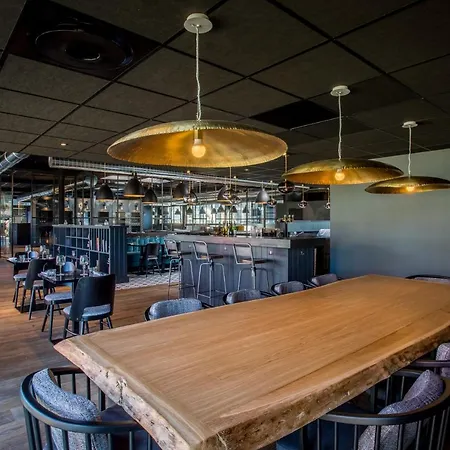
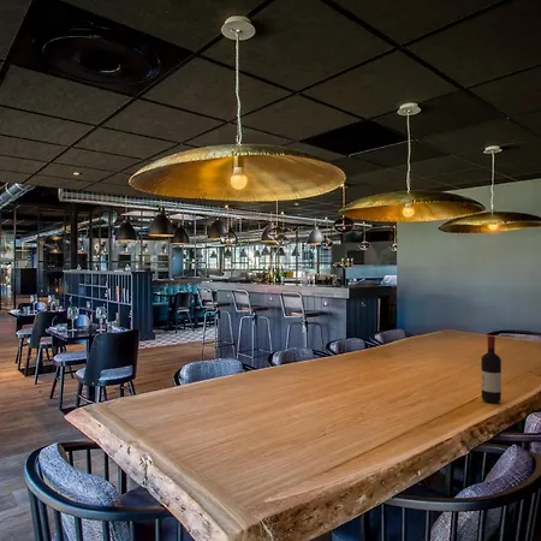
+ wine bottle [480,334,503,404]
